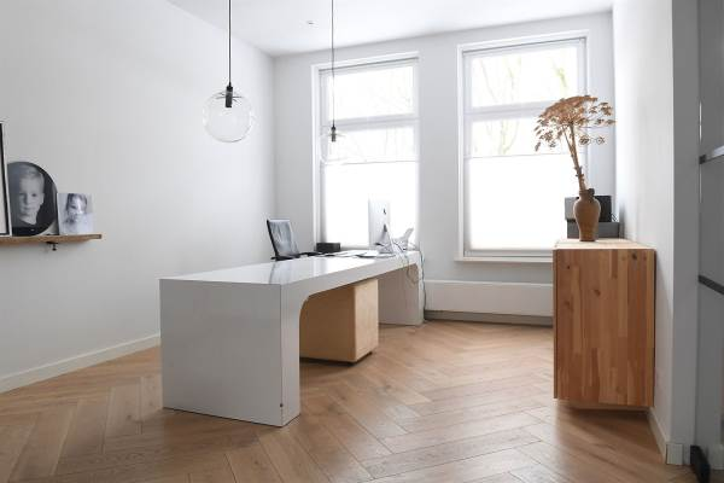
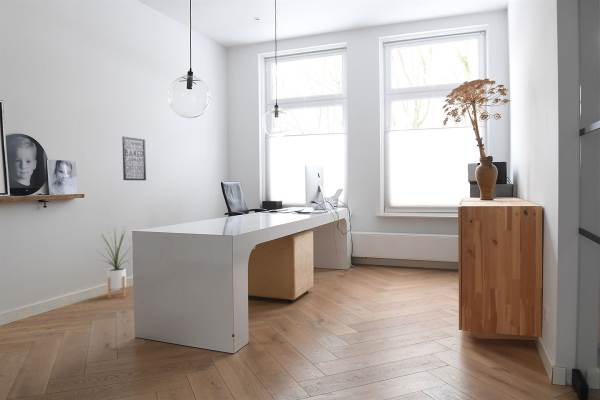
+ wall art [121,136,147,181]
+ house plant [95,225,132,299]
